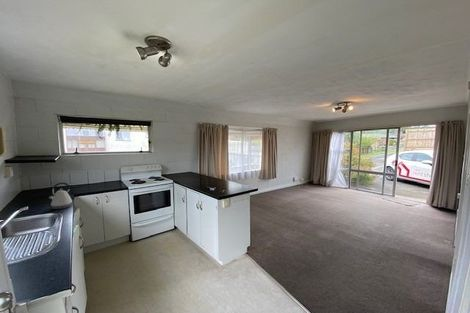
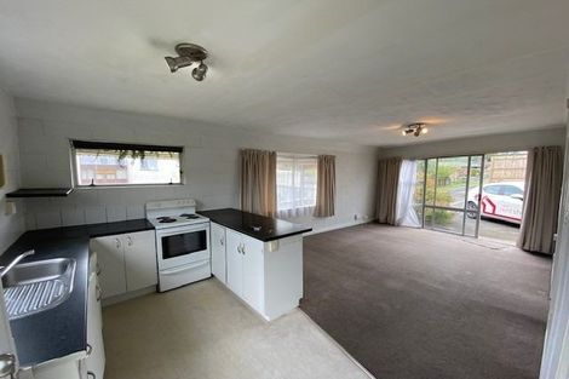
- kettle [48,182,73,210]
